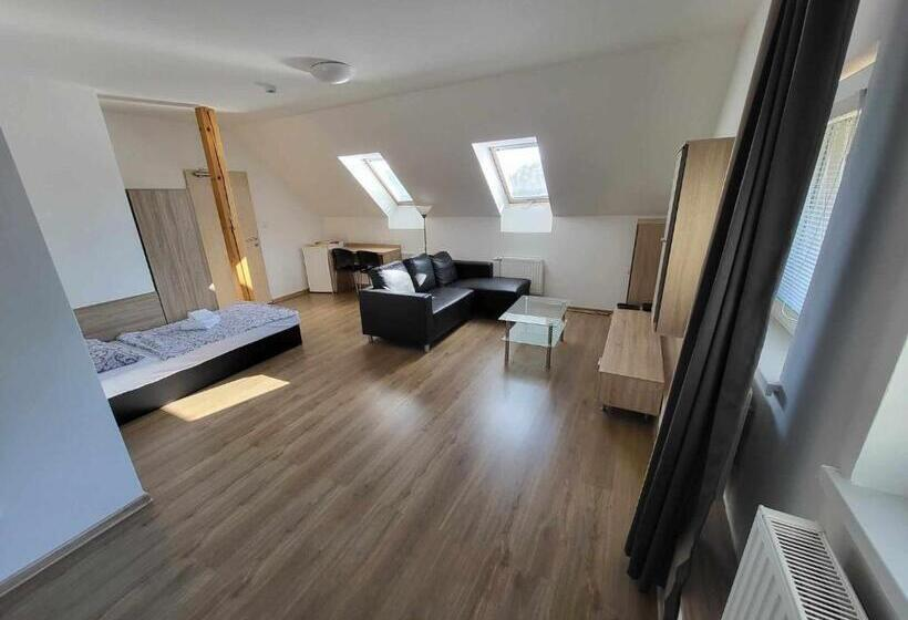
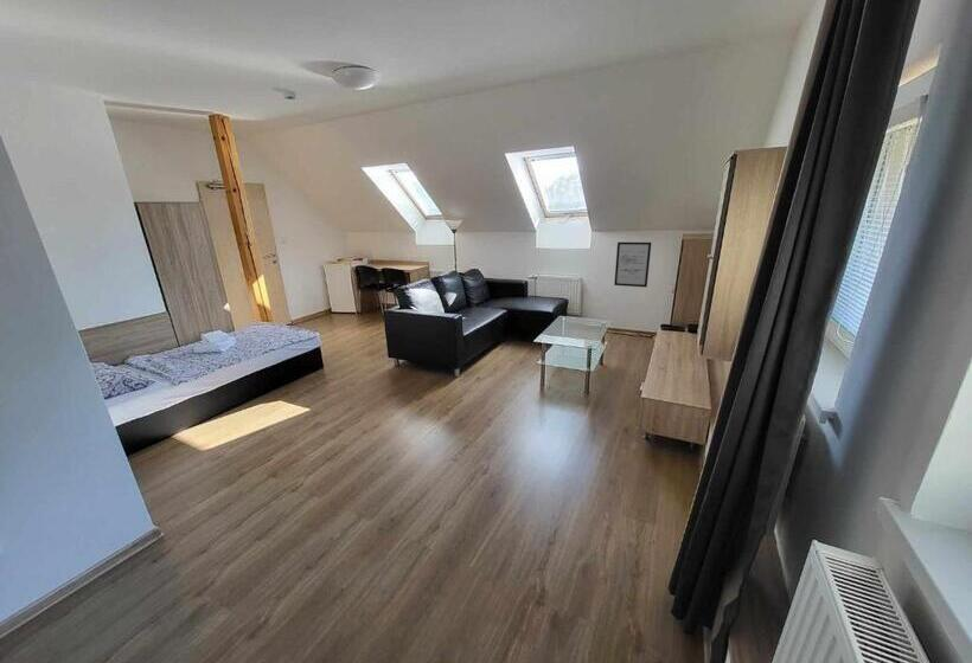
+ wall art [613,242,652,289]
